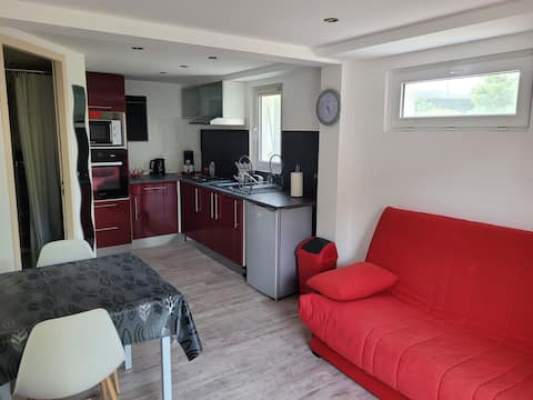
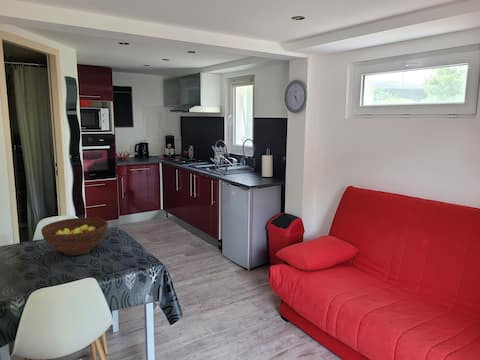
+ fruit bowl [40,217,109,256]
